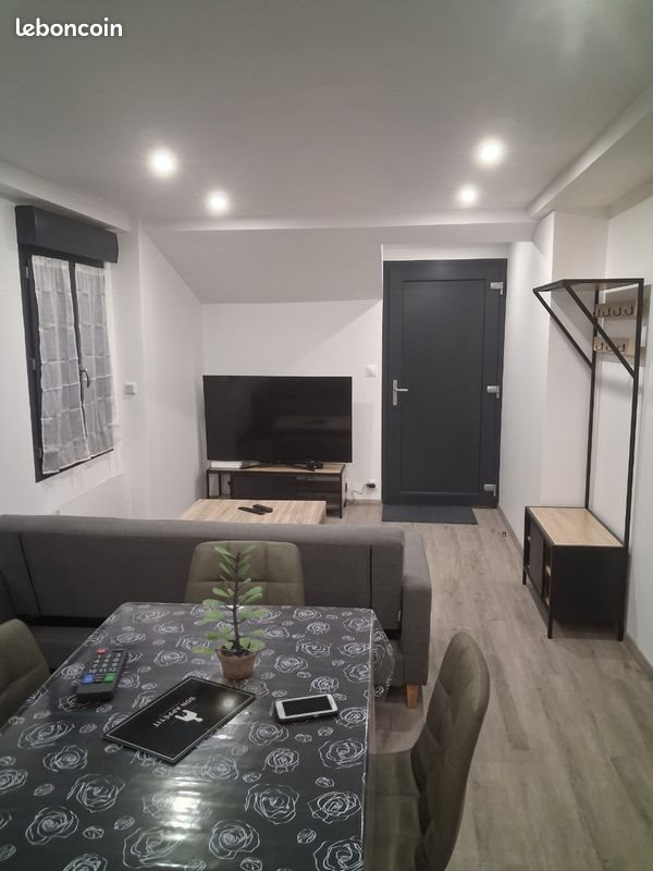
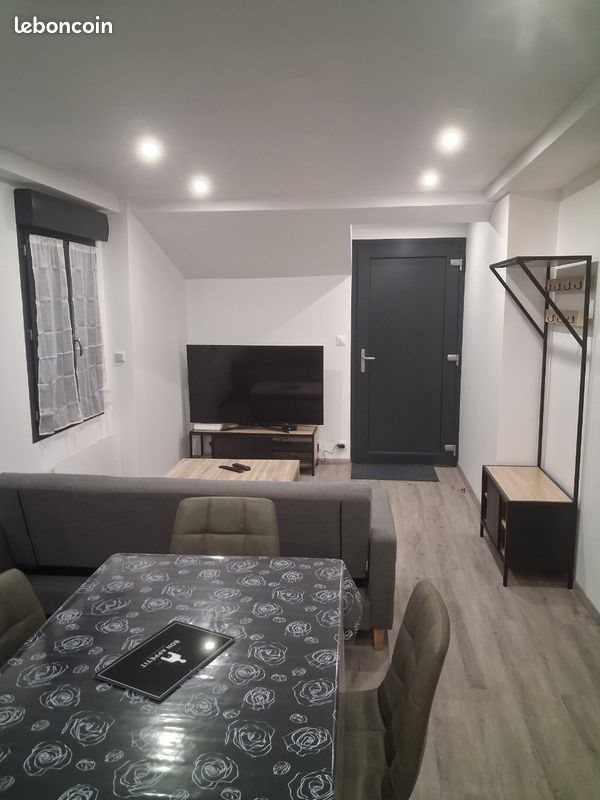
- cell phone [273,692,340,723]
- plant [193,543,269,680]
- remote control [75,647,128,703]
